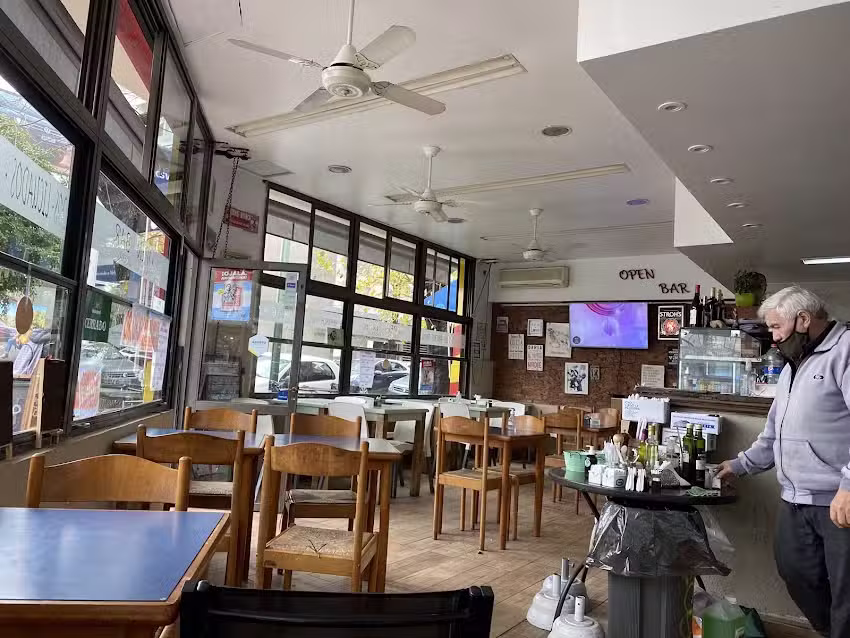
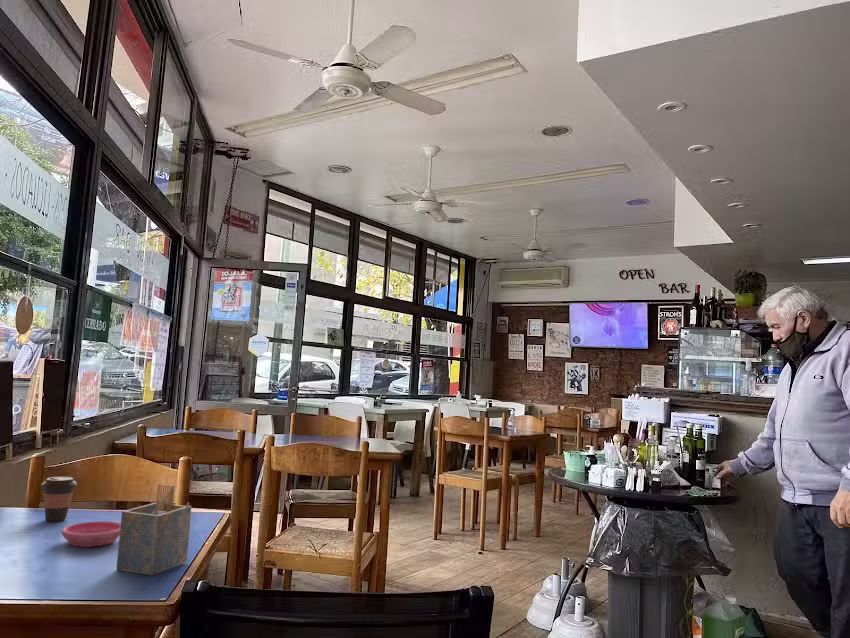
+ saucer [61,520,121,548]
+ napkin holder [115,483,192,576]
+ coffee cup [41,476,78,522]
